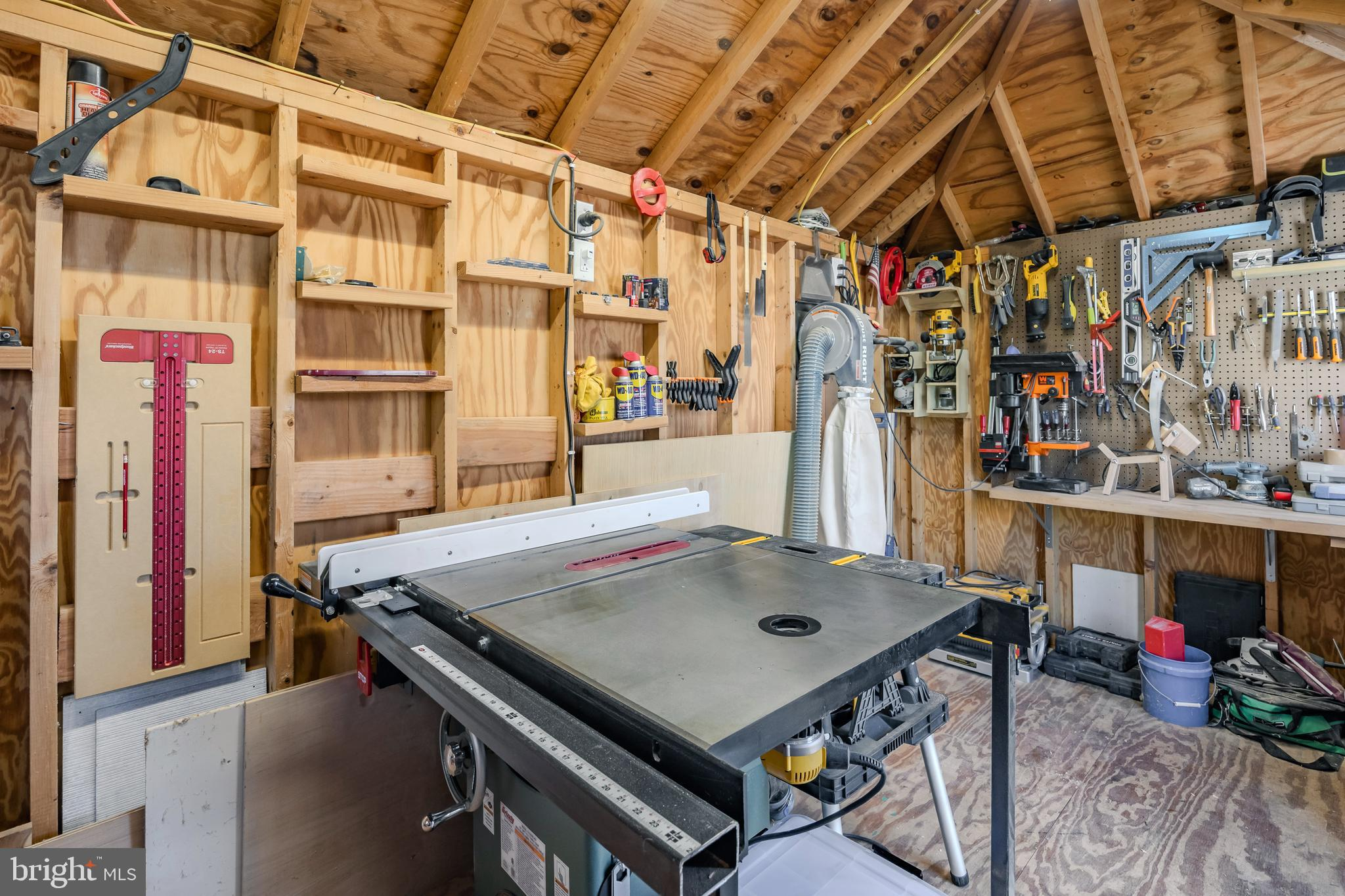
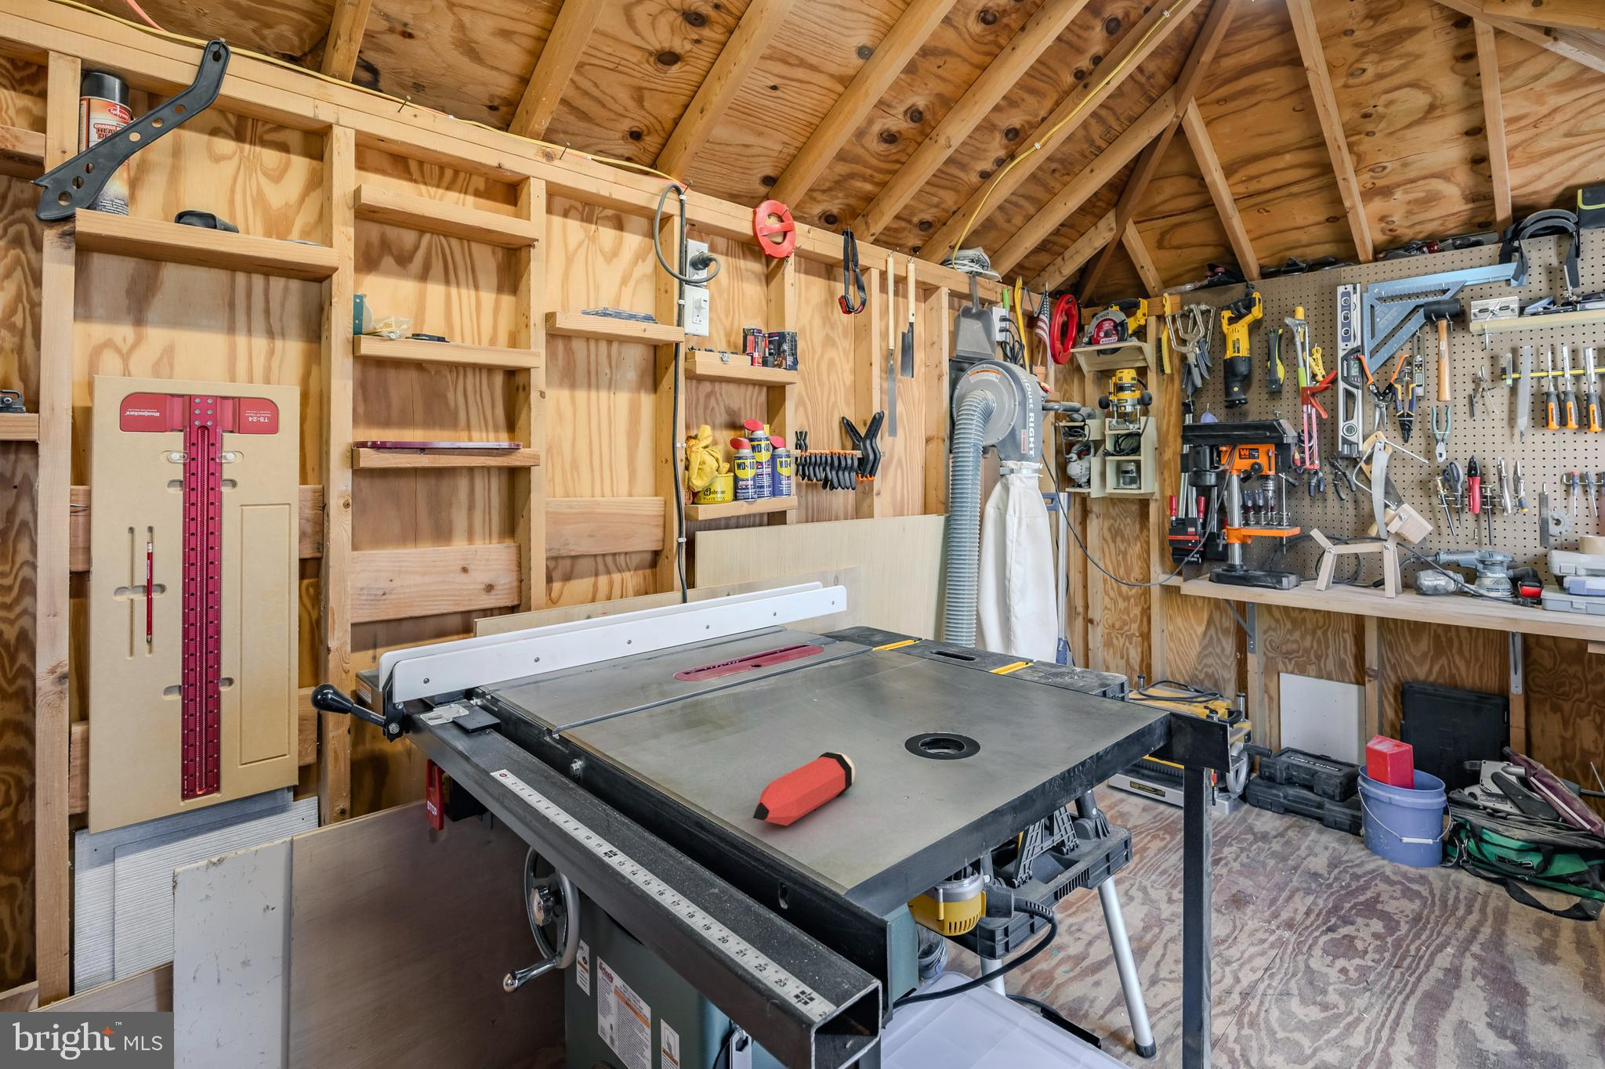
+ coloring material [752,750,856,827]
